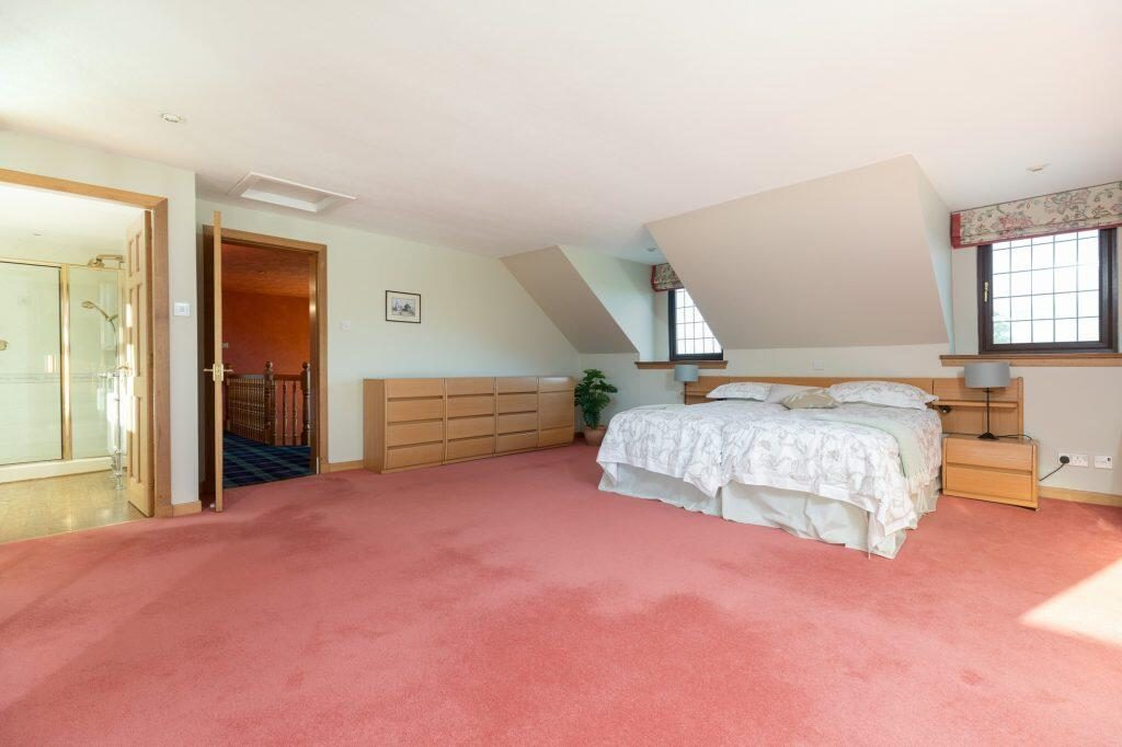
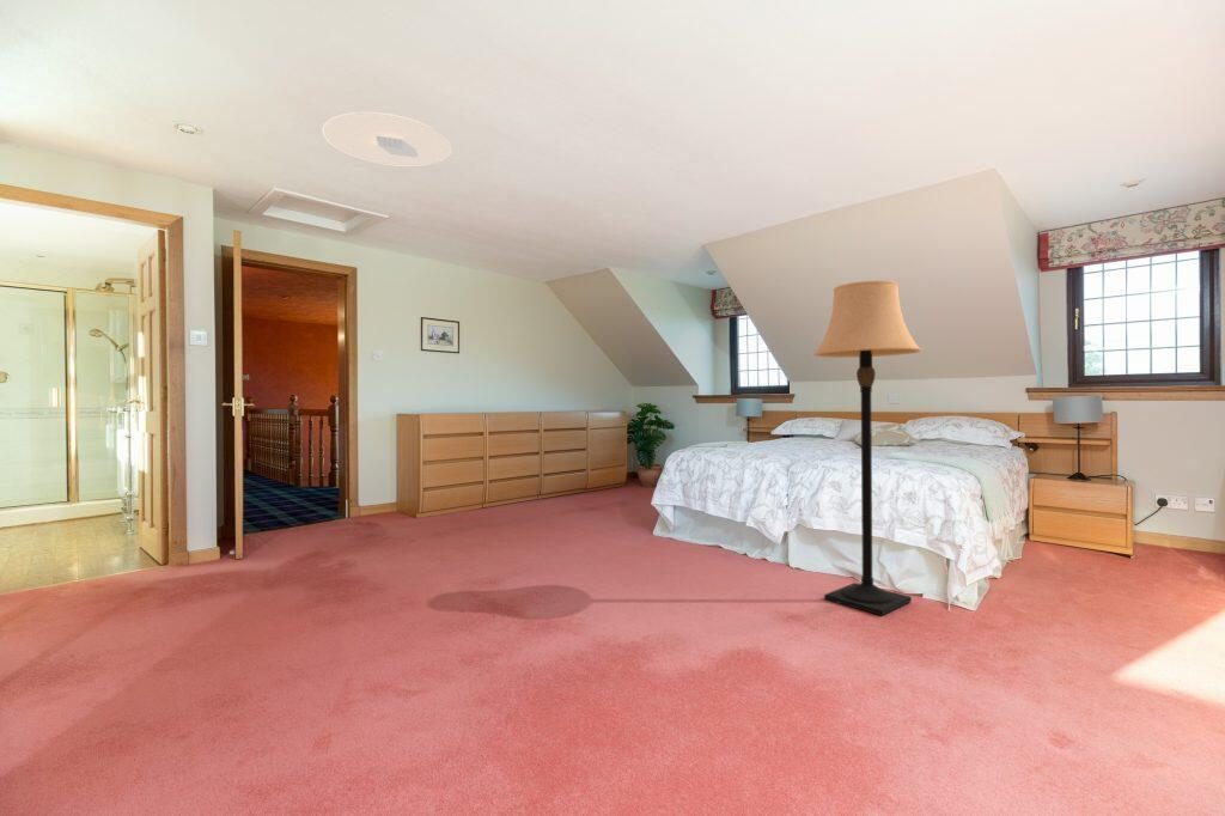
+ ceiling light [321,111,453,169]
+ lamp [812,279,924,617]
